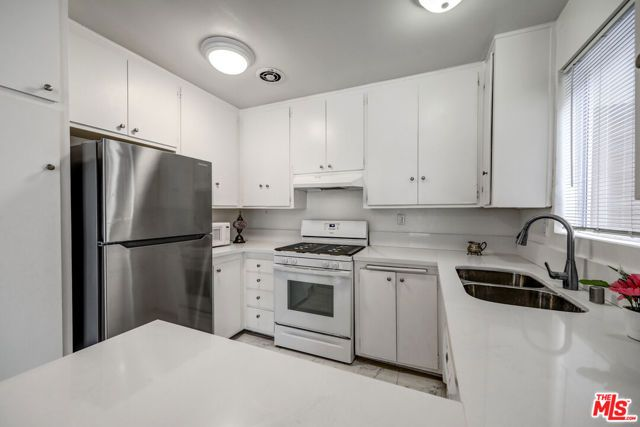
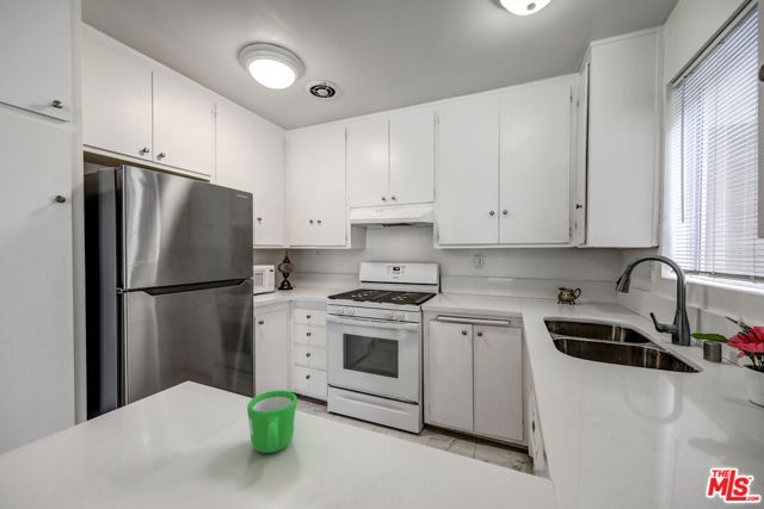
+ mug [246,390,298,454]
